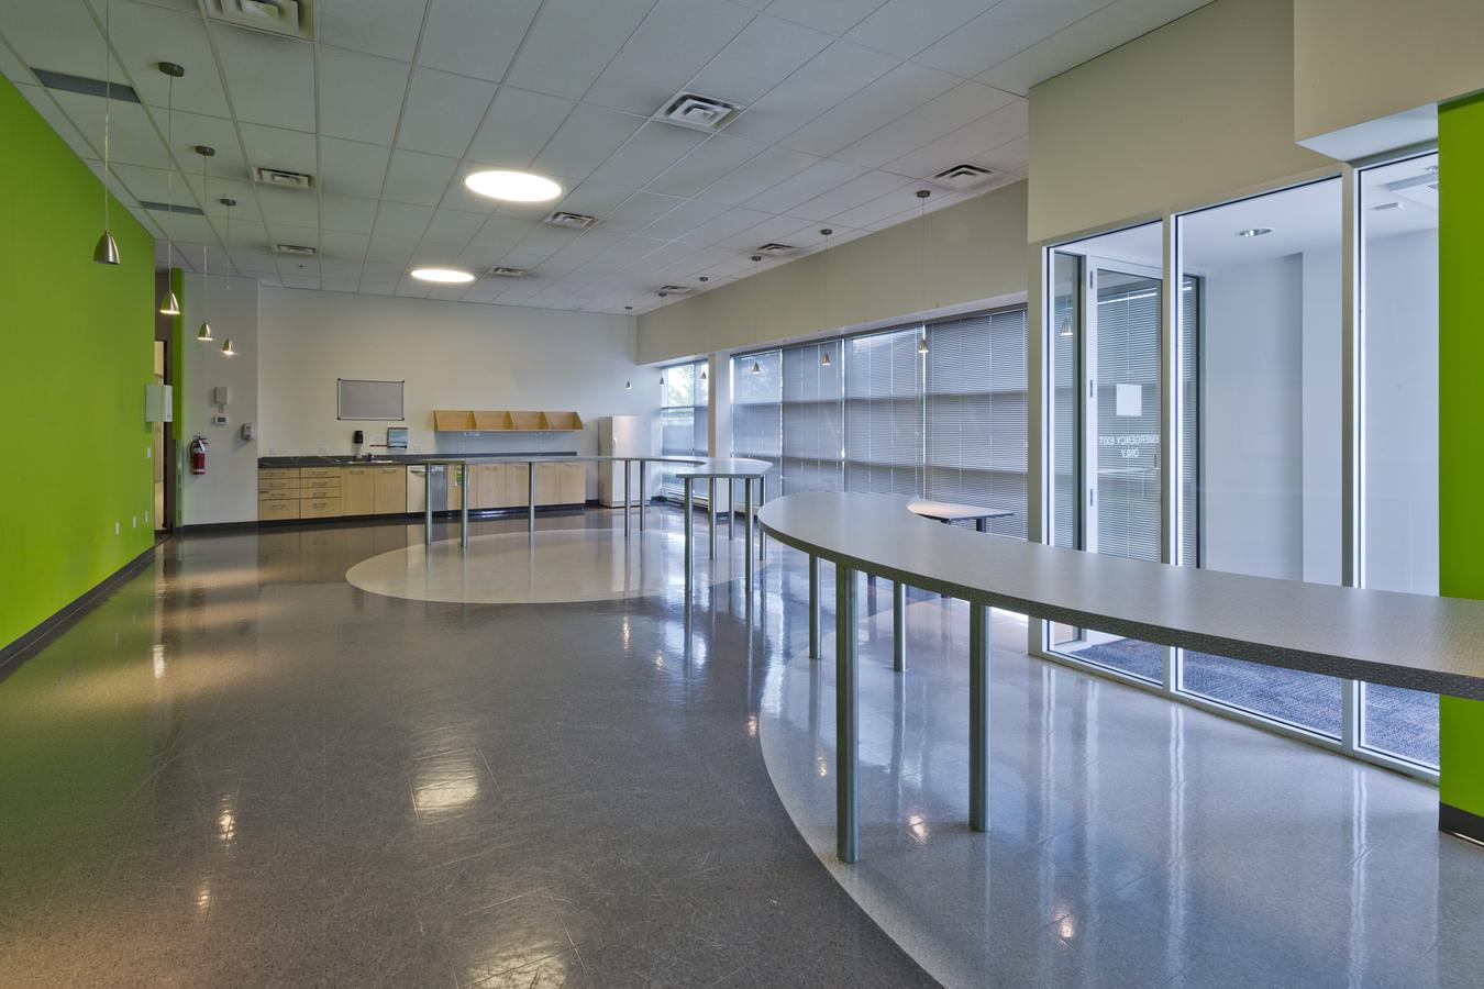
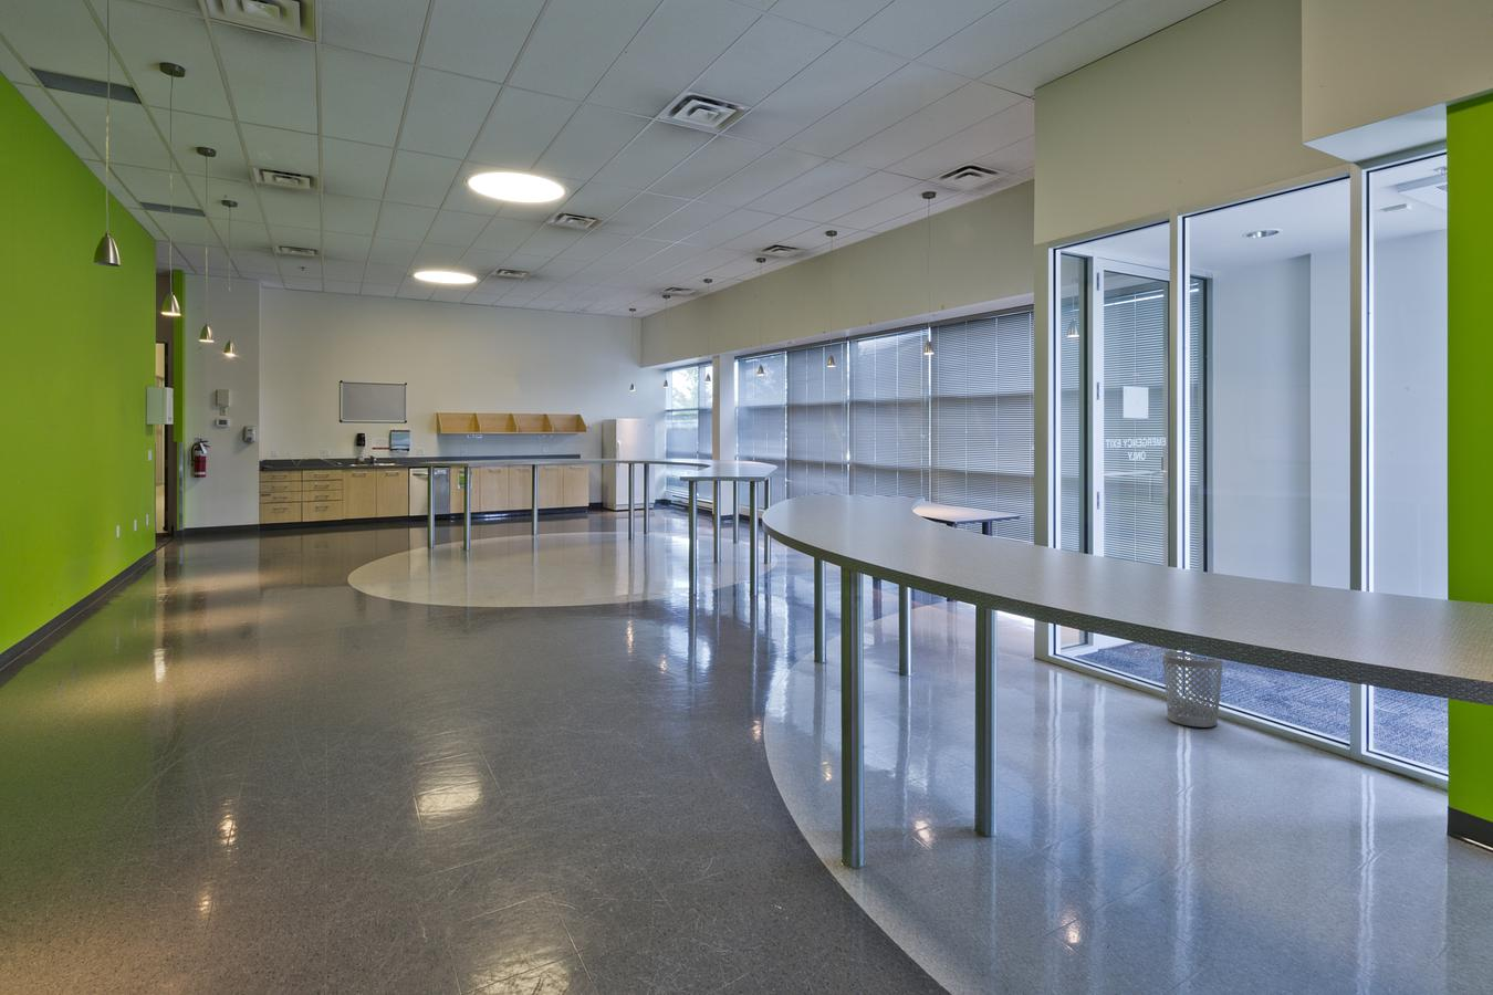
+ wastebasket [1161,650,1224,728]
